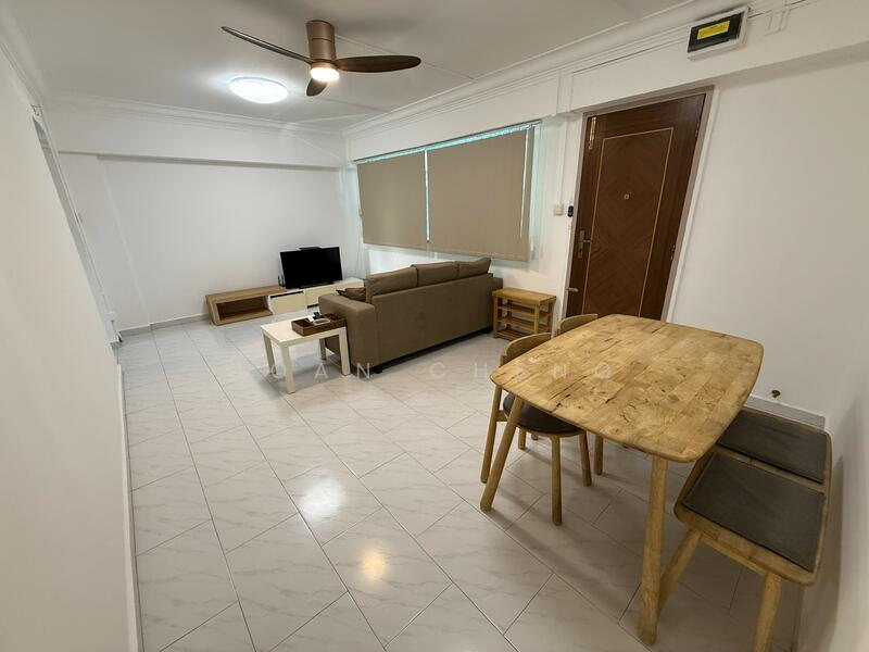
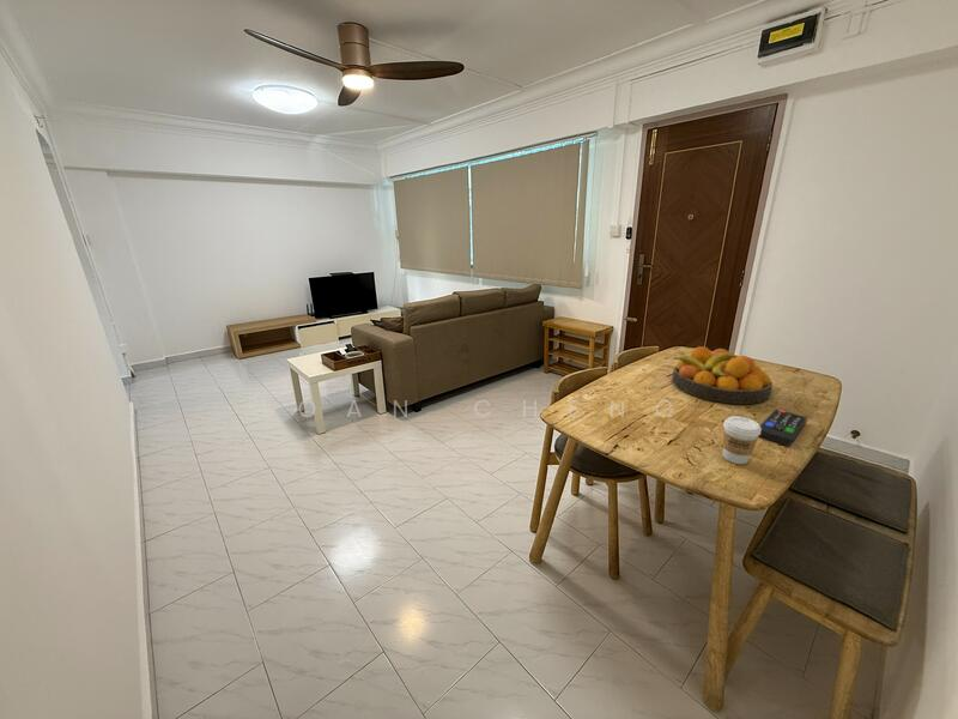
+ fruit bowl [671,345,774,405]
+ coffee cup [722,415,762,465]
+ remote control [758,409,808,447]
